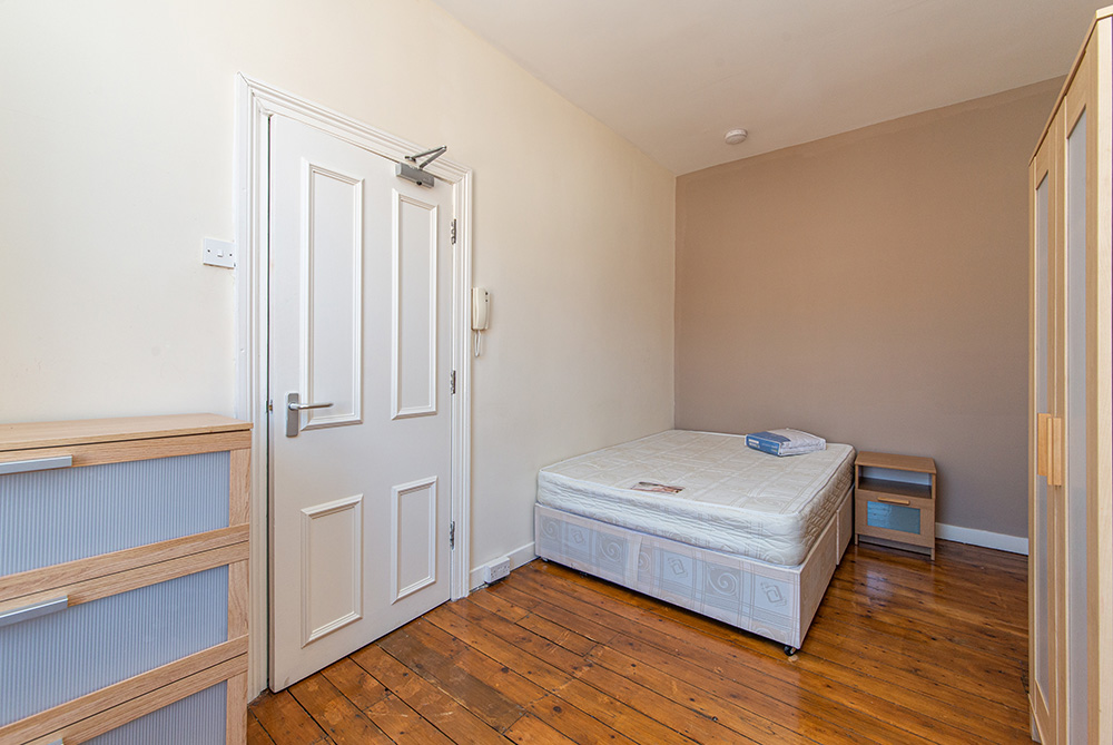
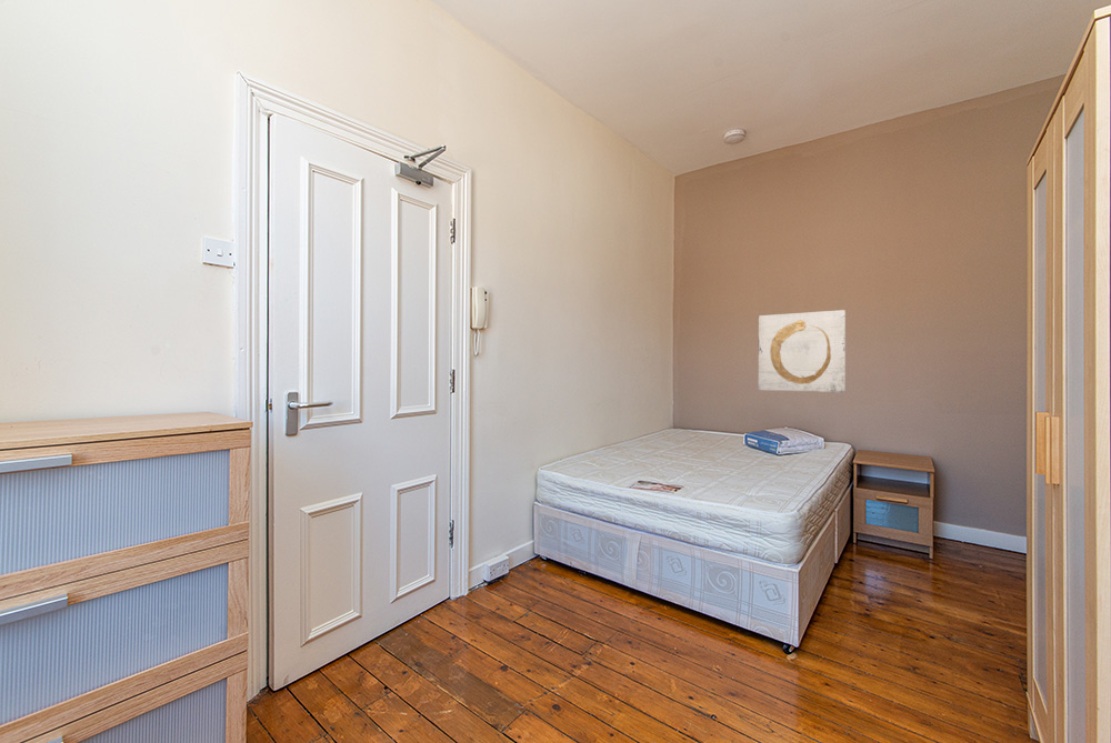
+ wall art [758,309,847,393]
